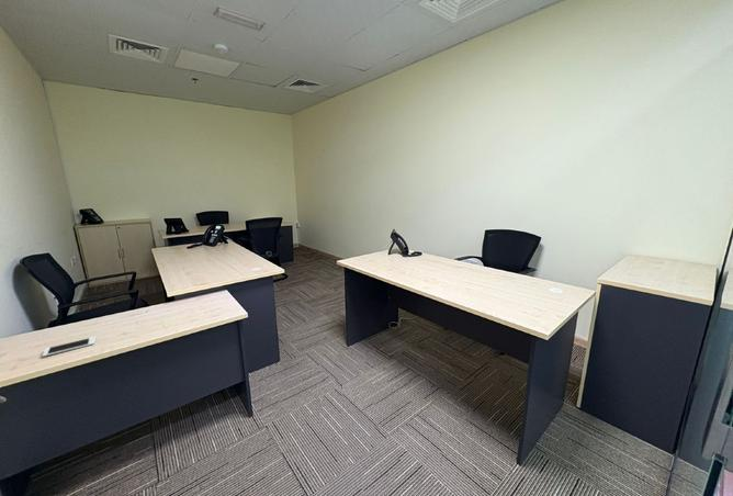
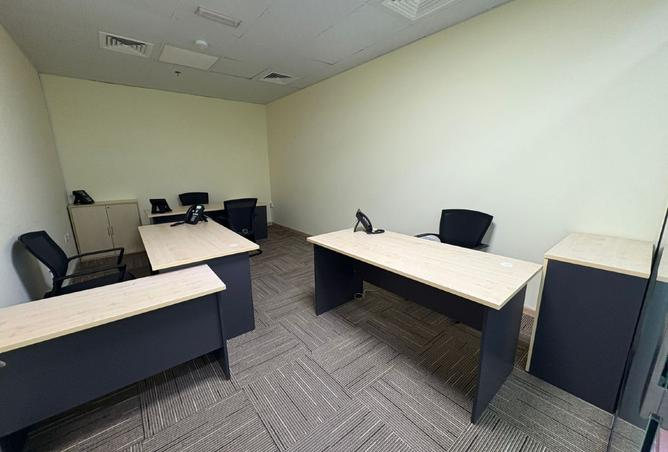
- cell phone [42,336,97,358]
